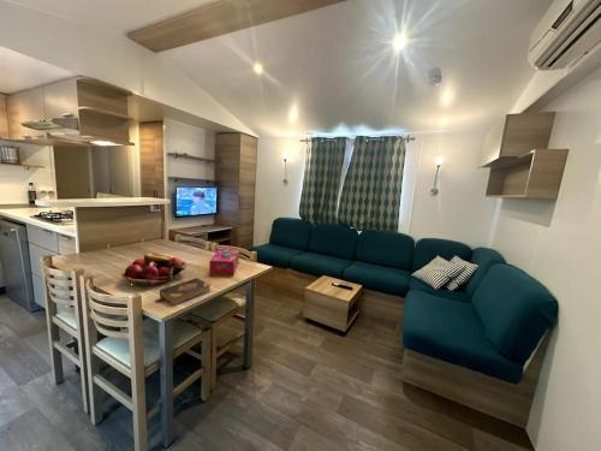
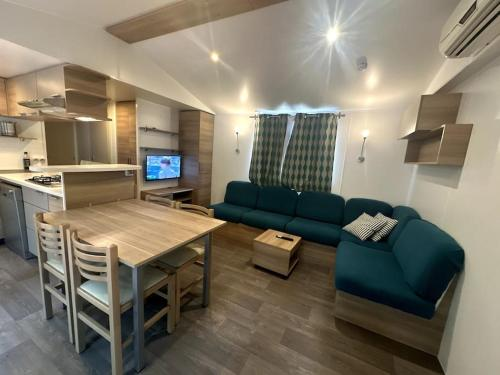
- fruit basket [120,253,188,289]
- tissue box [208,248,240,278]
- book [155,277,212,305]
